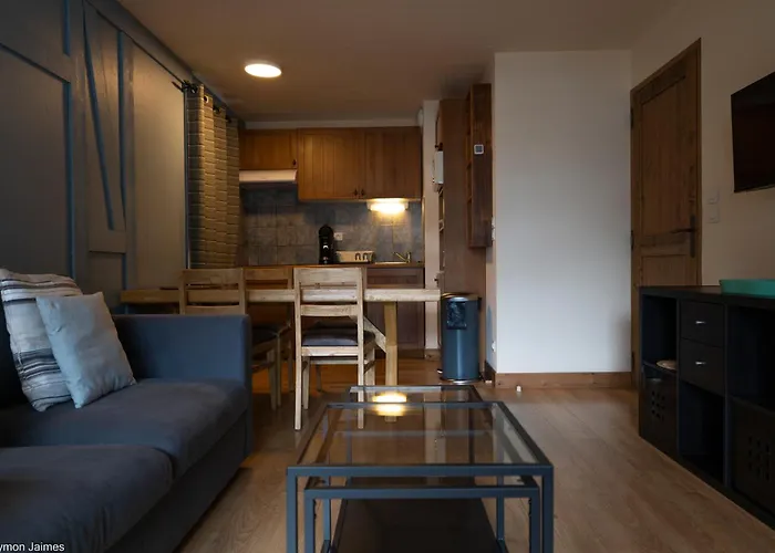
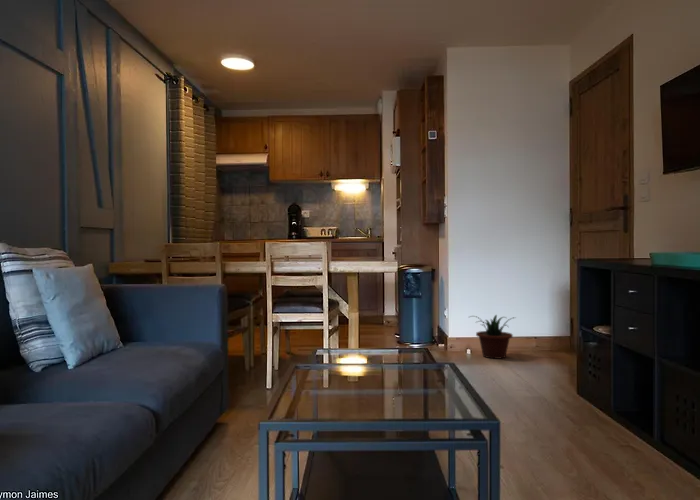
+ potted plant [468,314,517,360]
